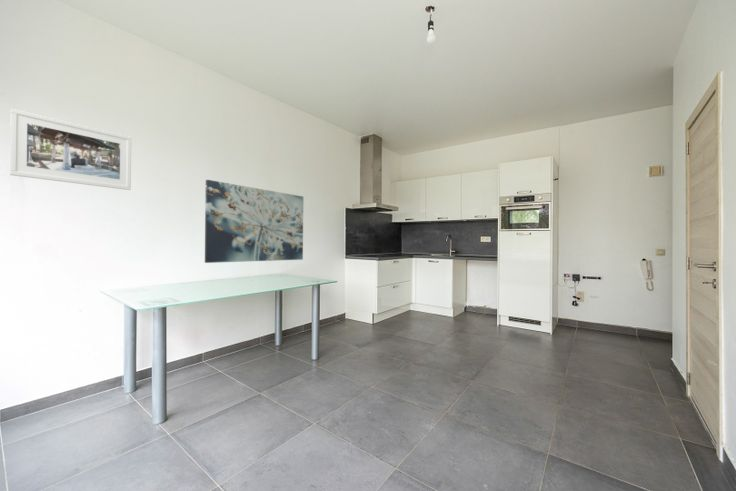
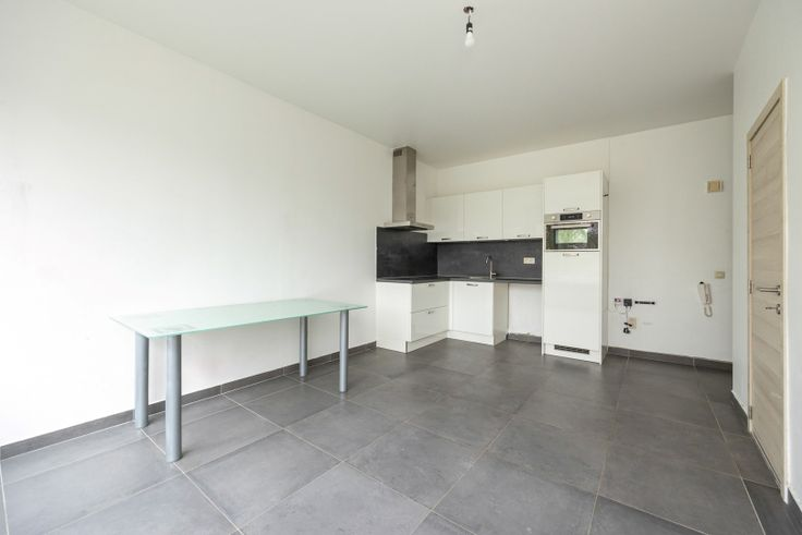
- wall art [204,179,304,264]
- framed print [9,108,132,191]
